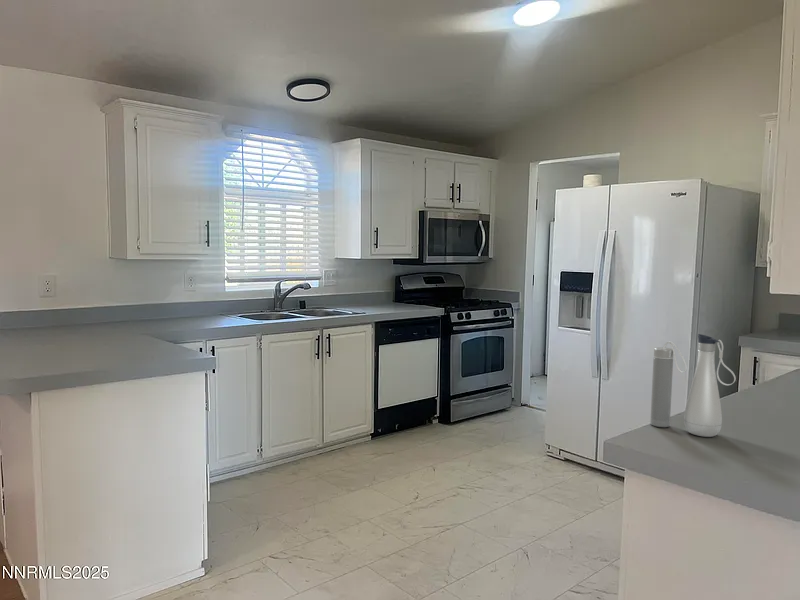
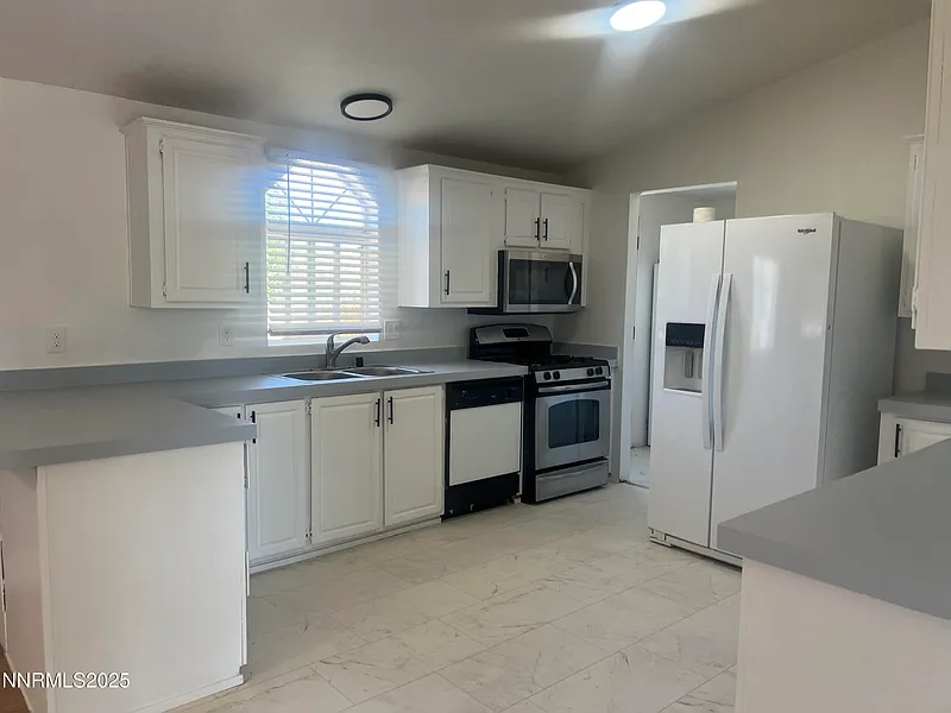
- water bottle [649,333,737,438]
